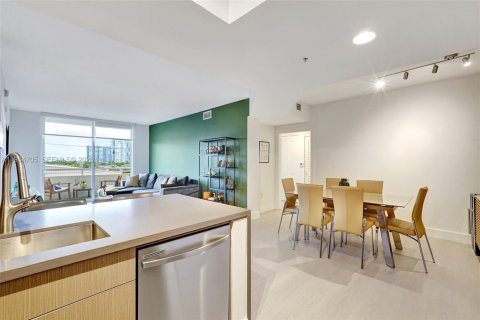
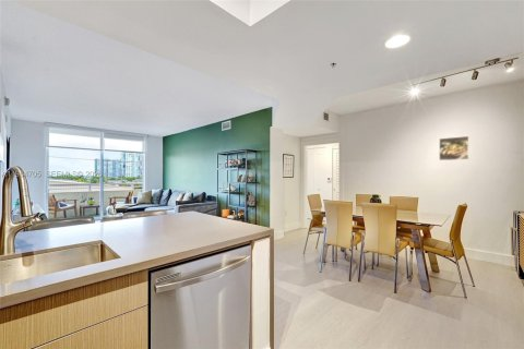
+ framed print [438,135,469,161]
